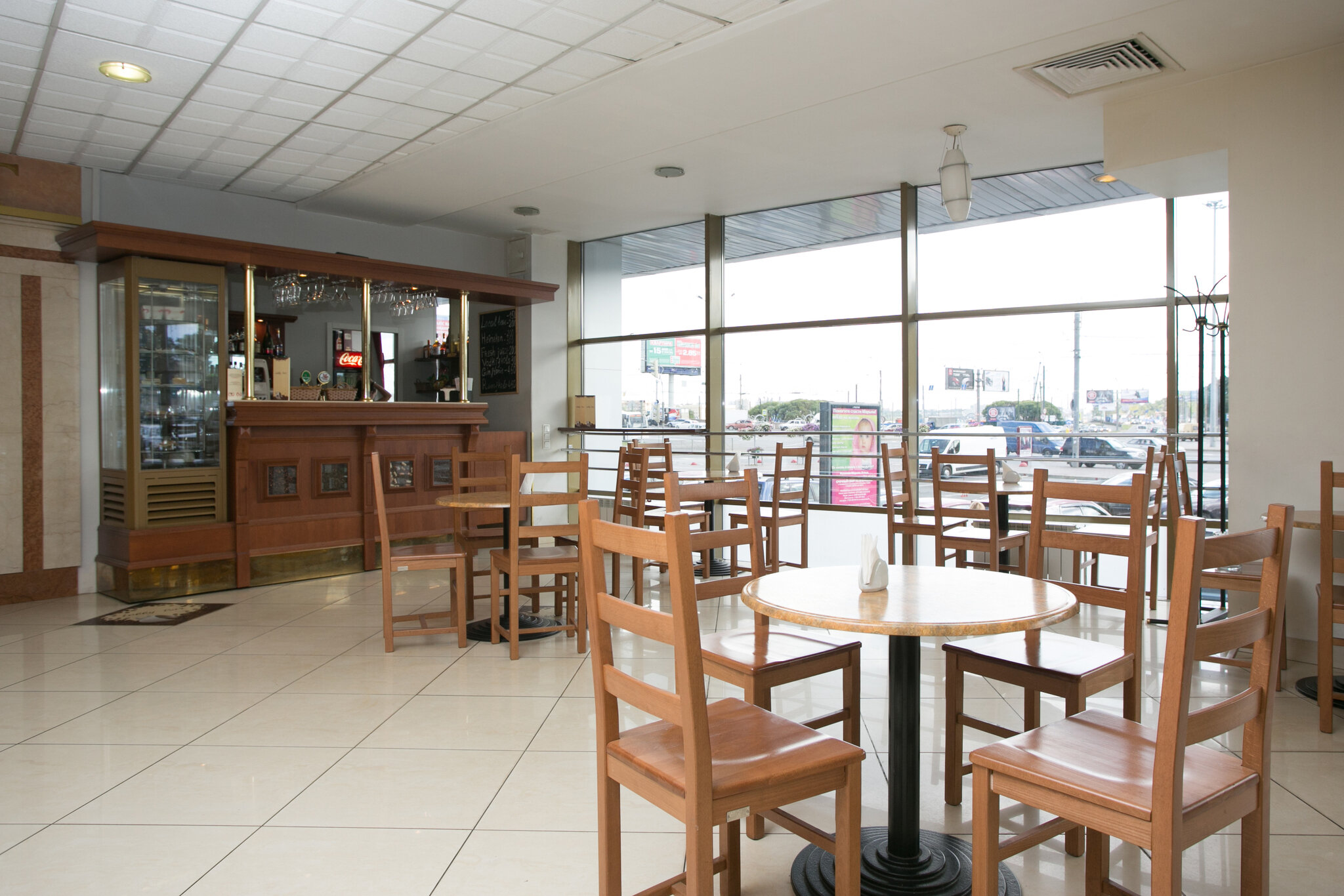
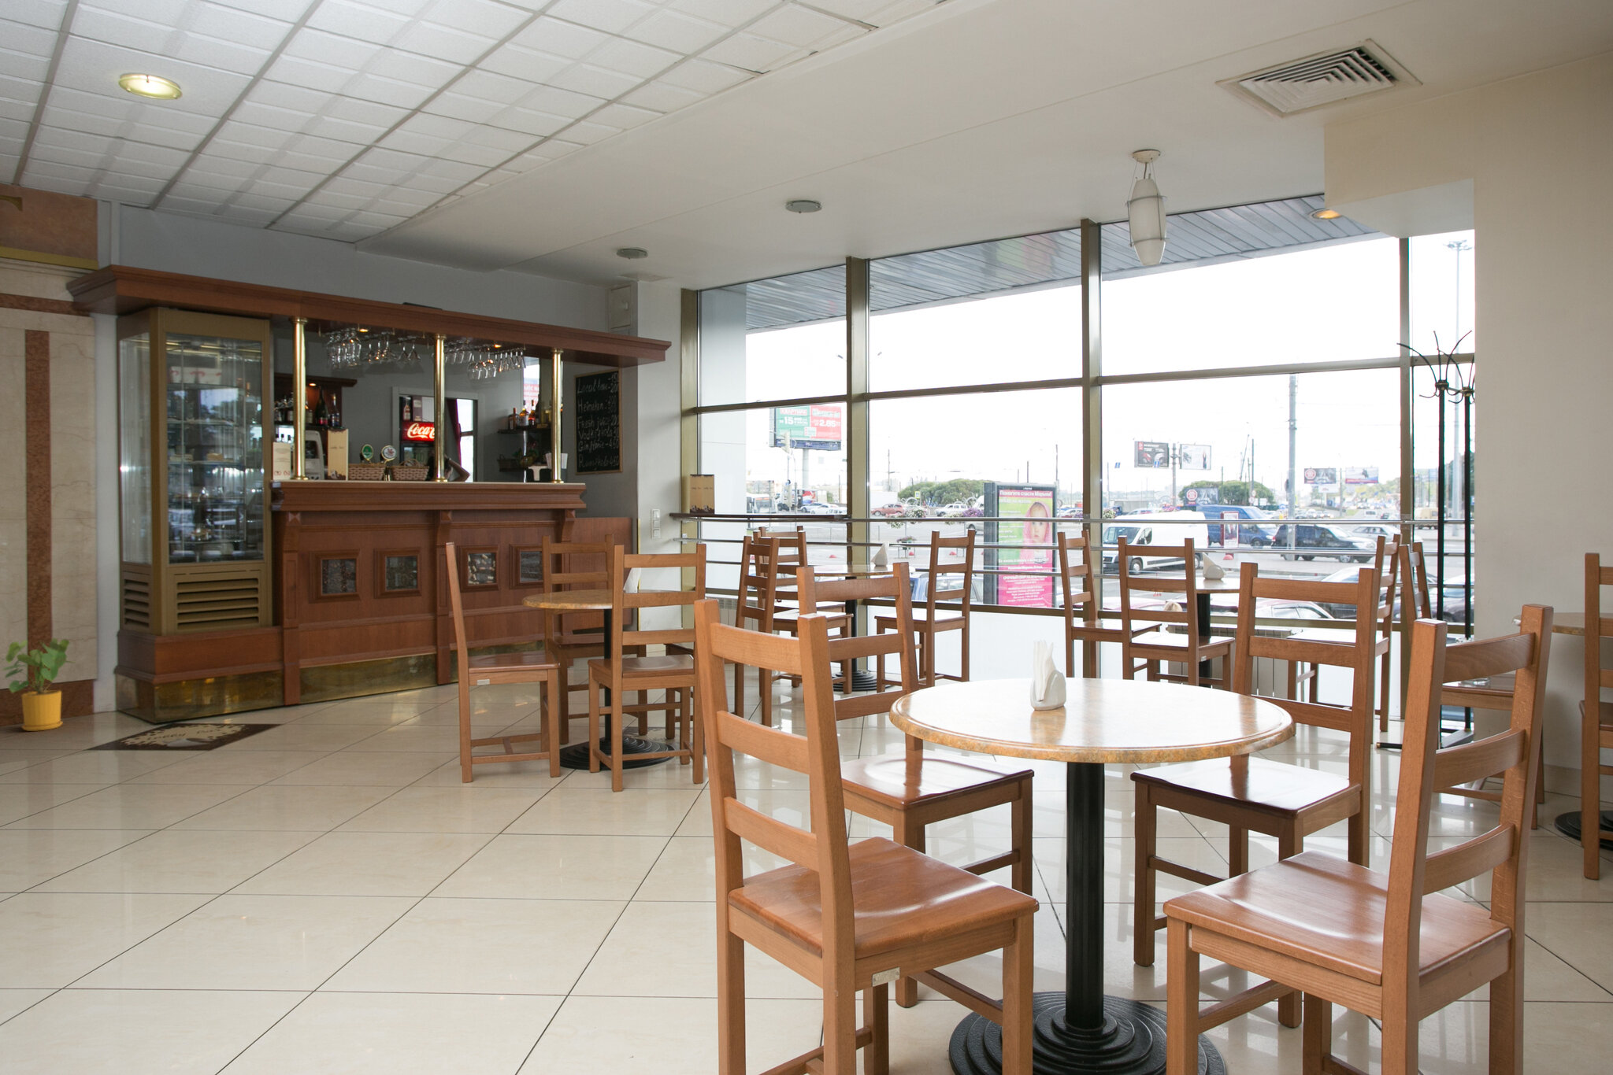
+ house plant [0,637,77,732]
